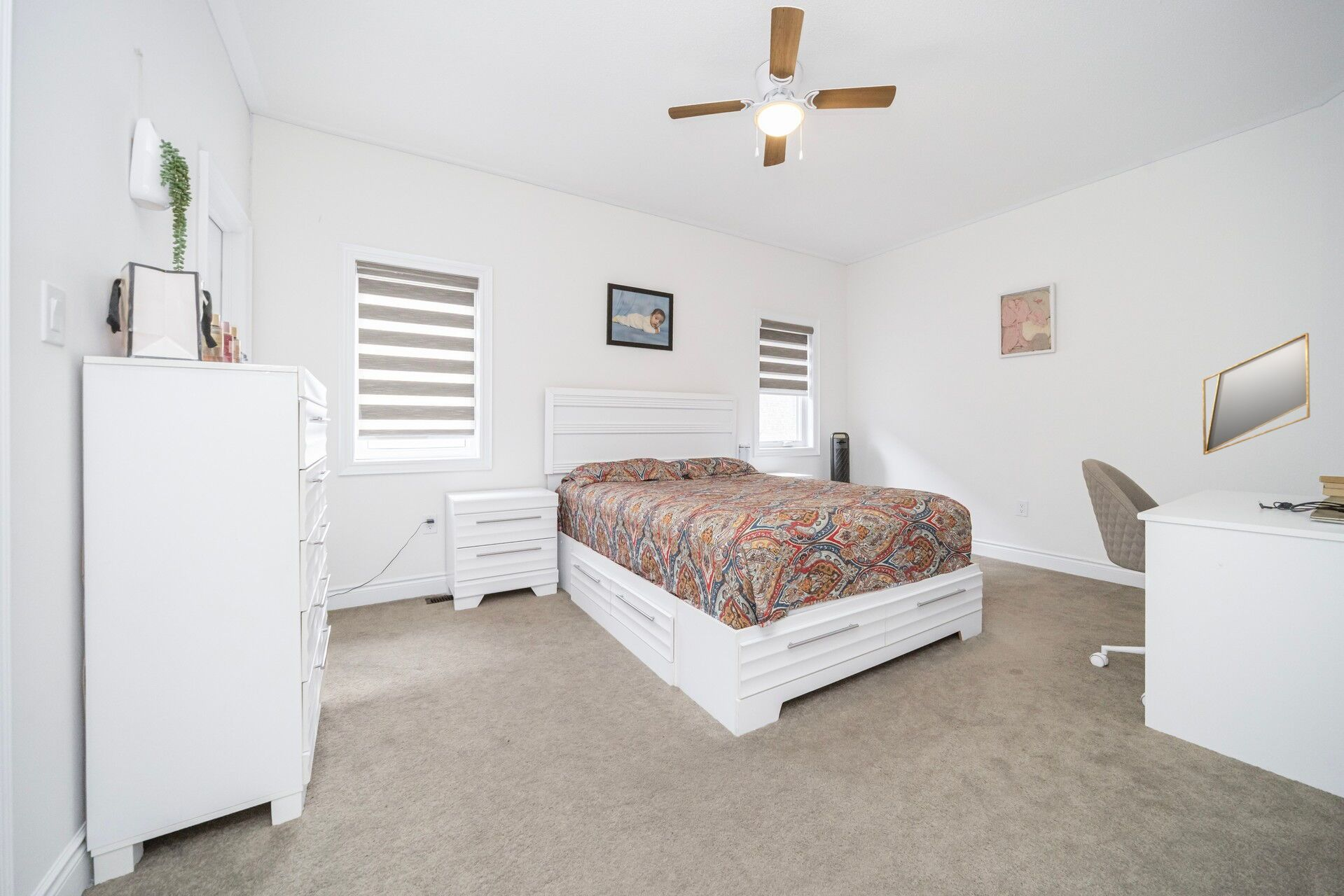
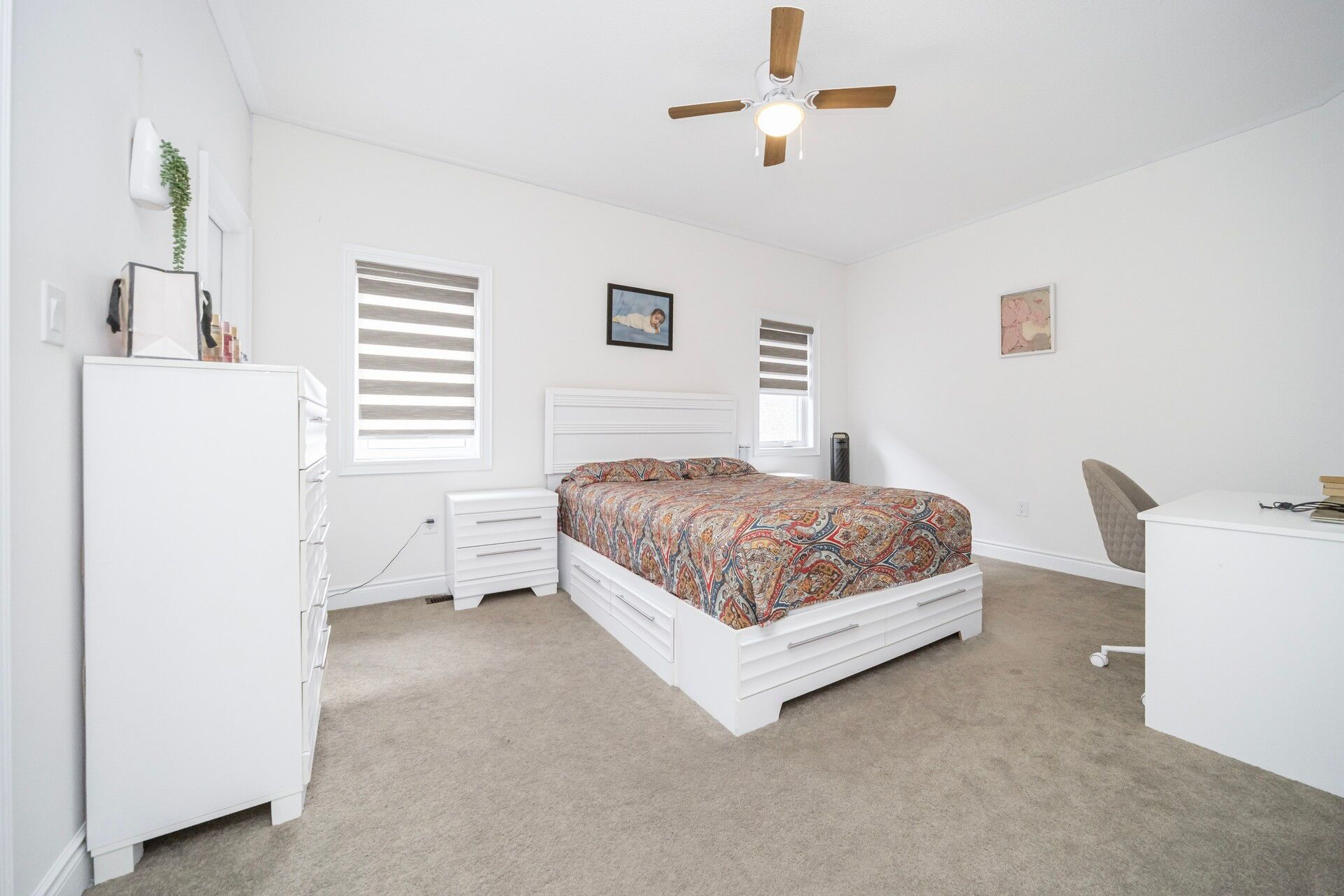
- home mirror [1202,332,1311,456]
